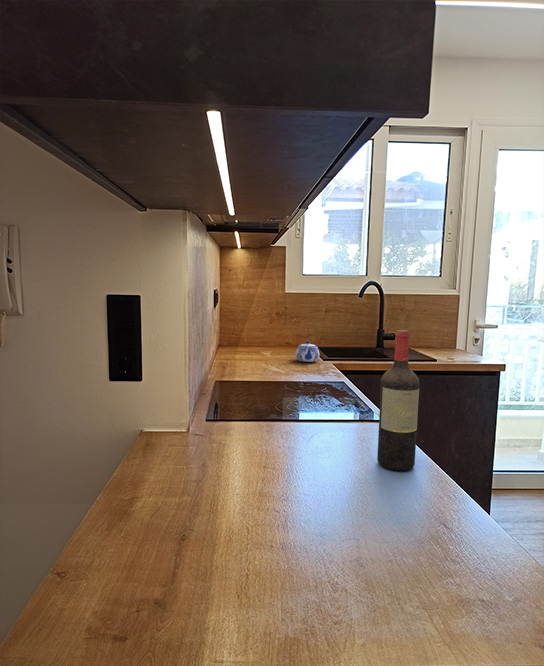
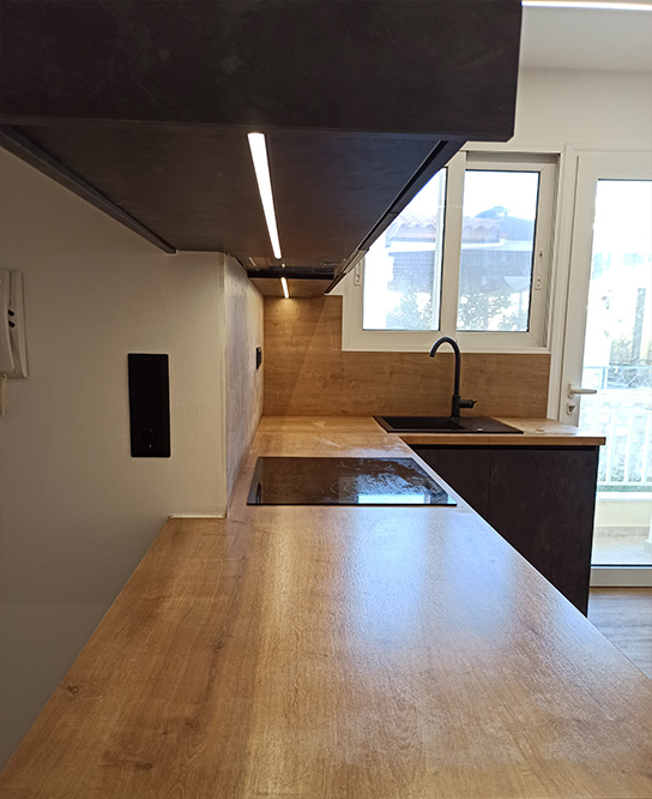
- teapot [294,340,321,363]
- wine bottle [376,329,420,472]
